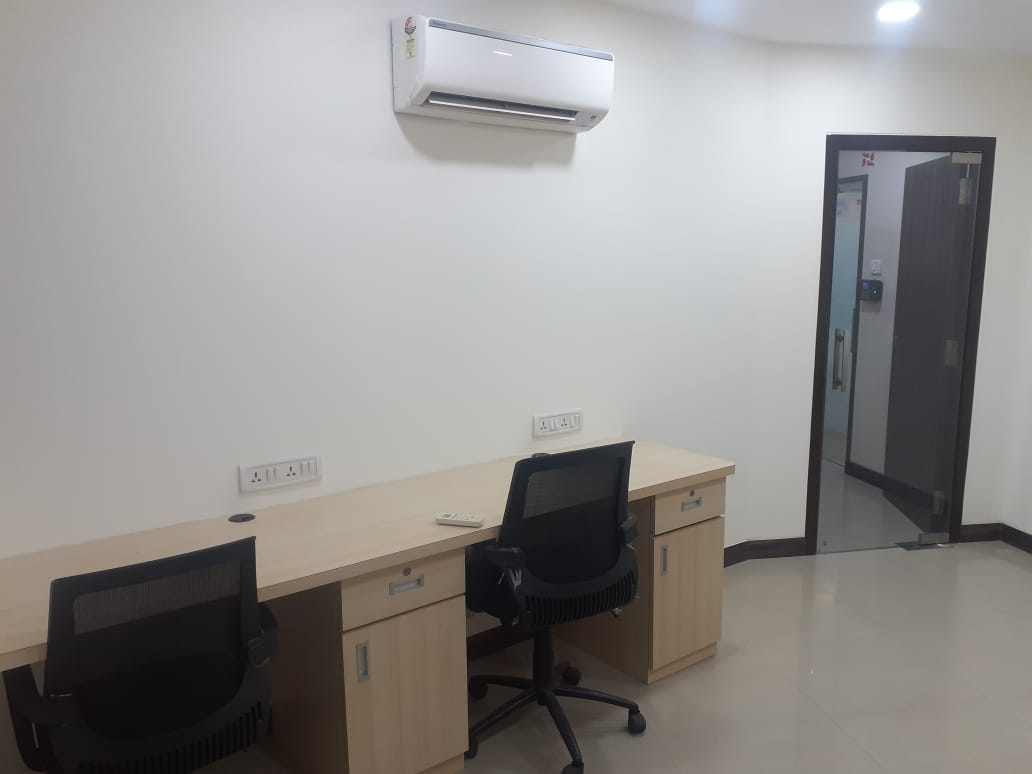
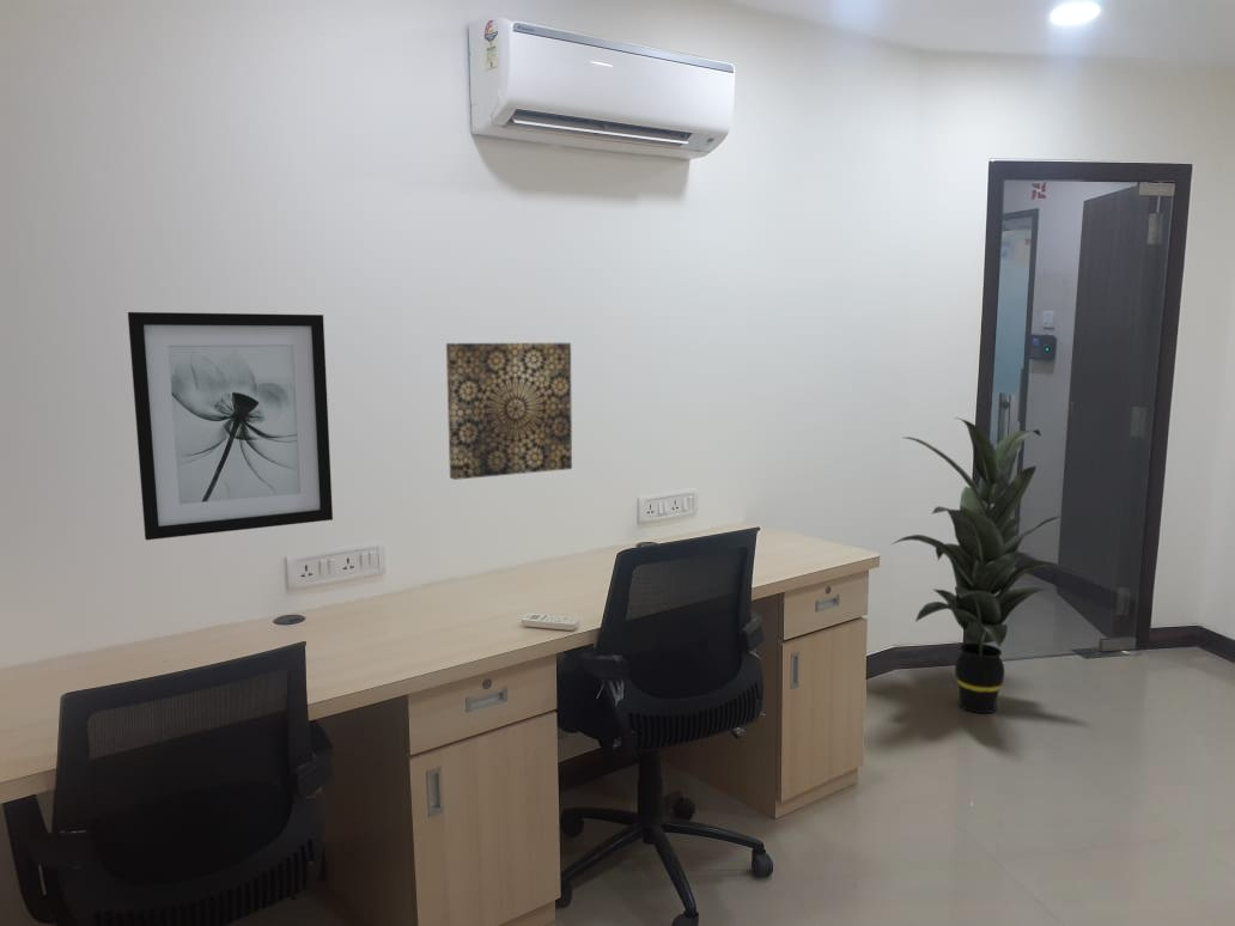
+ indoor plant [890,416,1089,714]
+ wall art [127,311,334,541]
+ wall art [445,342,573,481]
